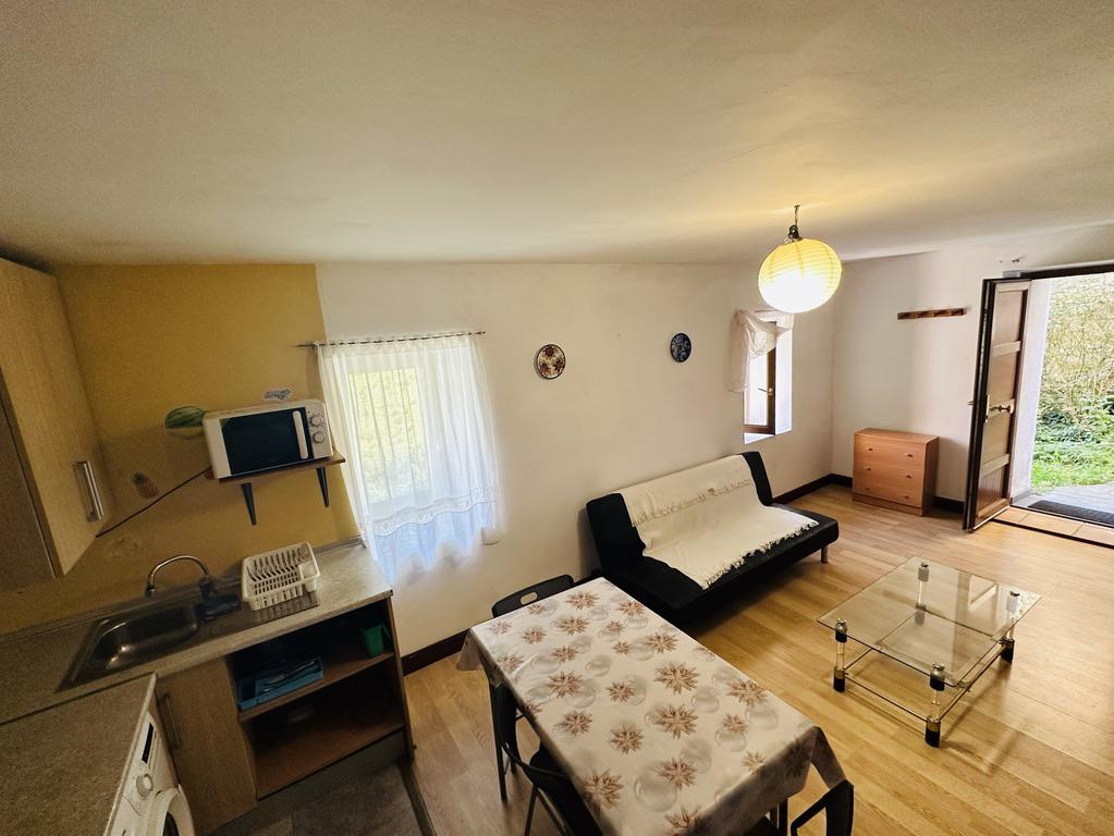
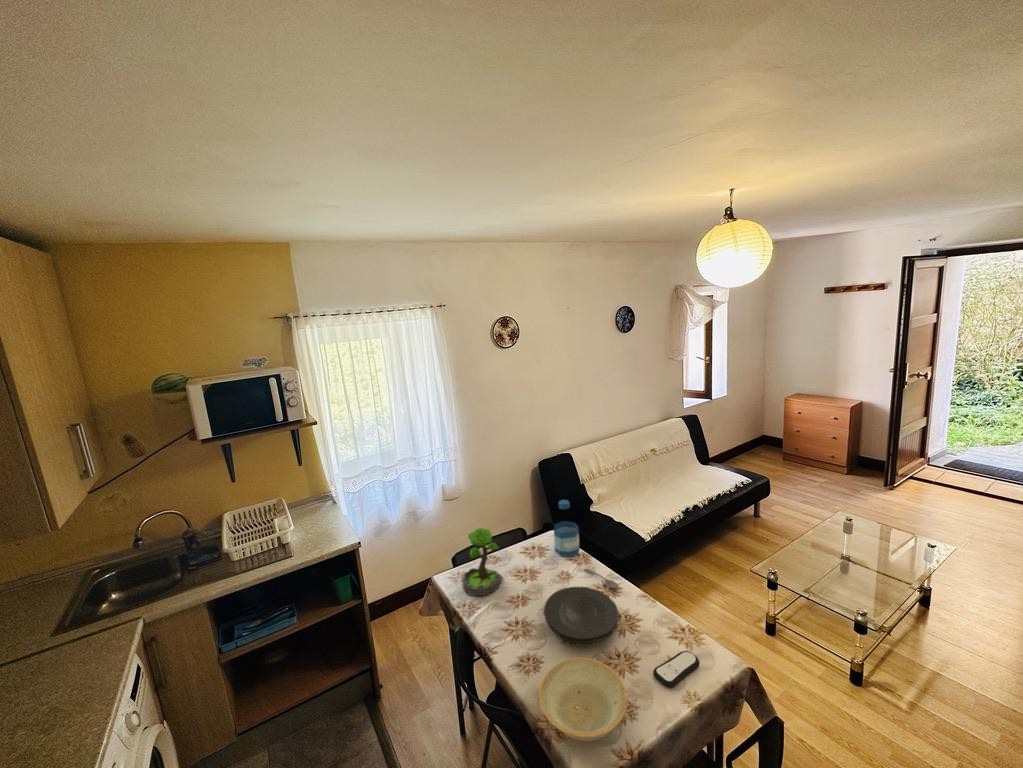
+ plant [461,527,503,597]
+ remote control [652,650,700,688]
+ bottle [553,499,581,558]
+ soupspoon [583,567,619,590]
+ plate [543,586,619,644]
+ dish [538,657,628,742]
